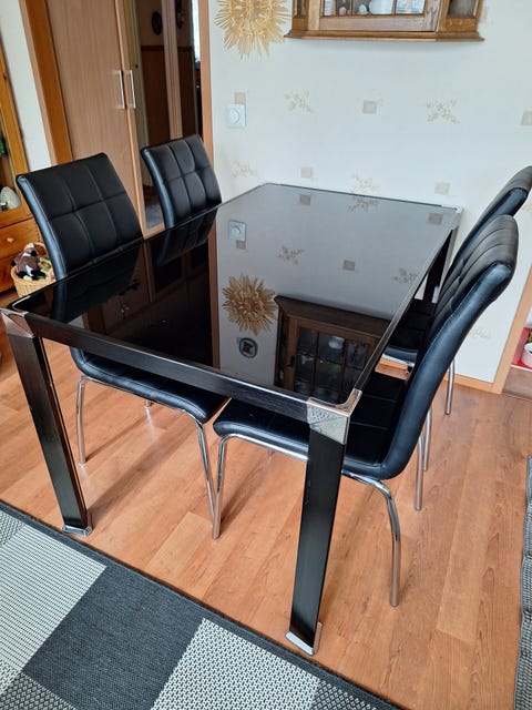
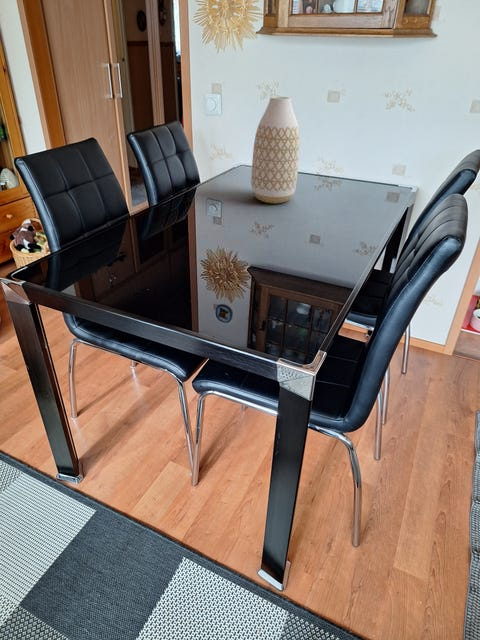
+ vase [250,96,301,204]
